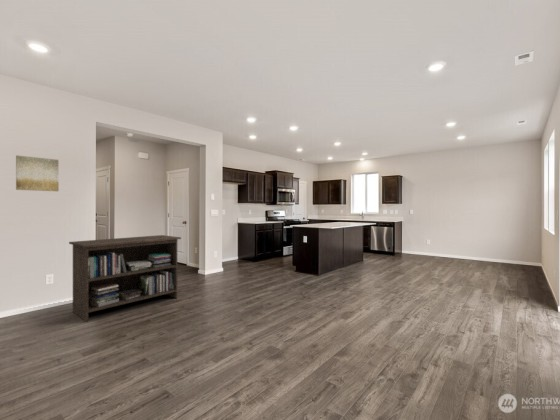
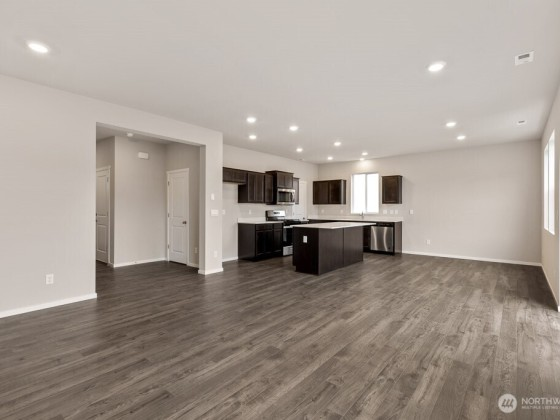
- storage cabinet [68,234,182,323]
- wall art [15,154,60,192]
